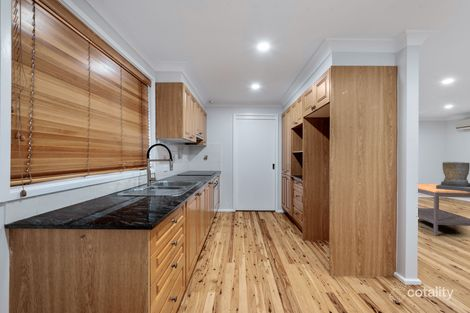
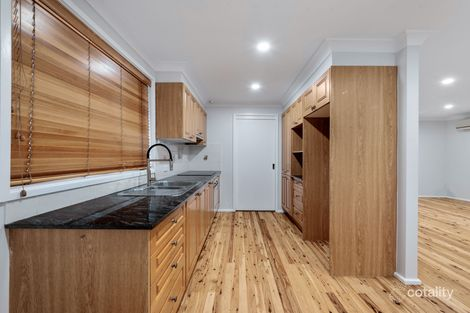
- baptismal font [436,161,470,192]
- side table [417,183,470,237]
